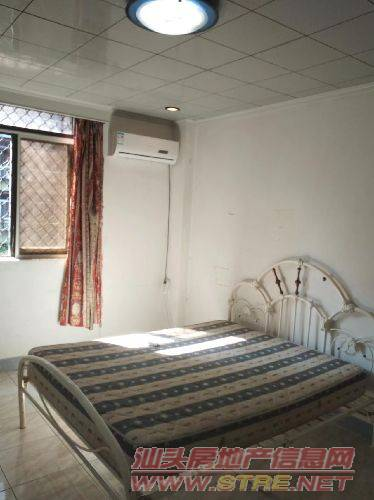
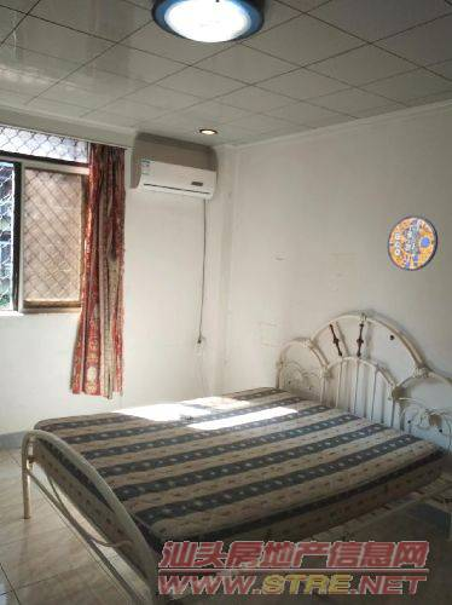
+ manhole cover [387,214,439,272]
